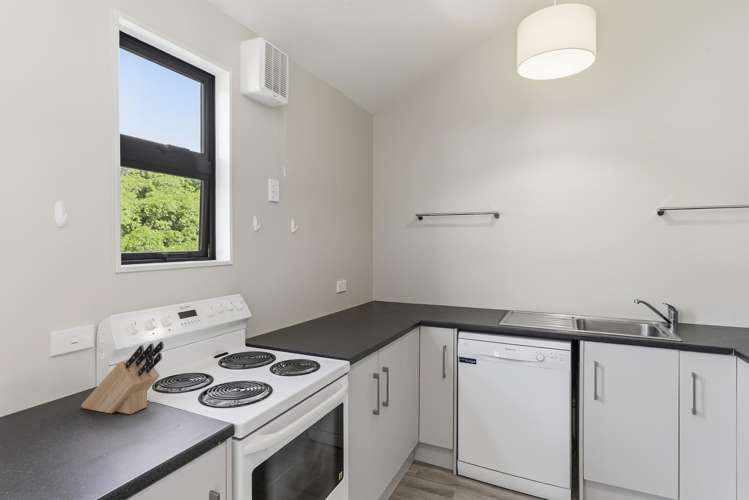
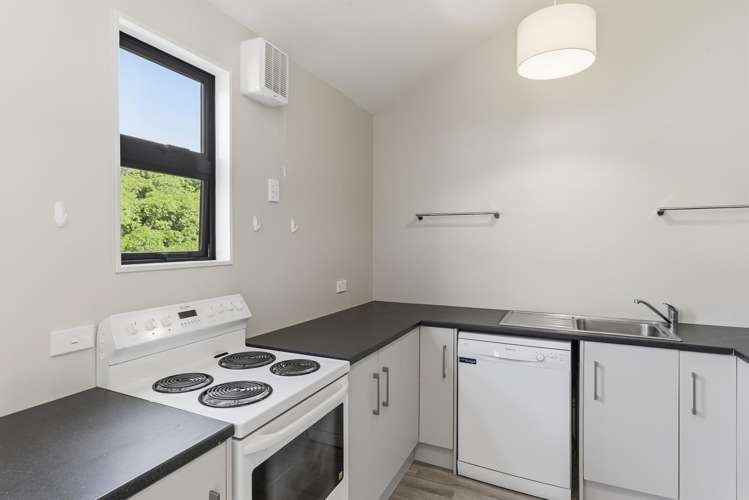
- knife block [80,340,164,415]
